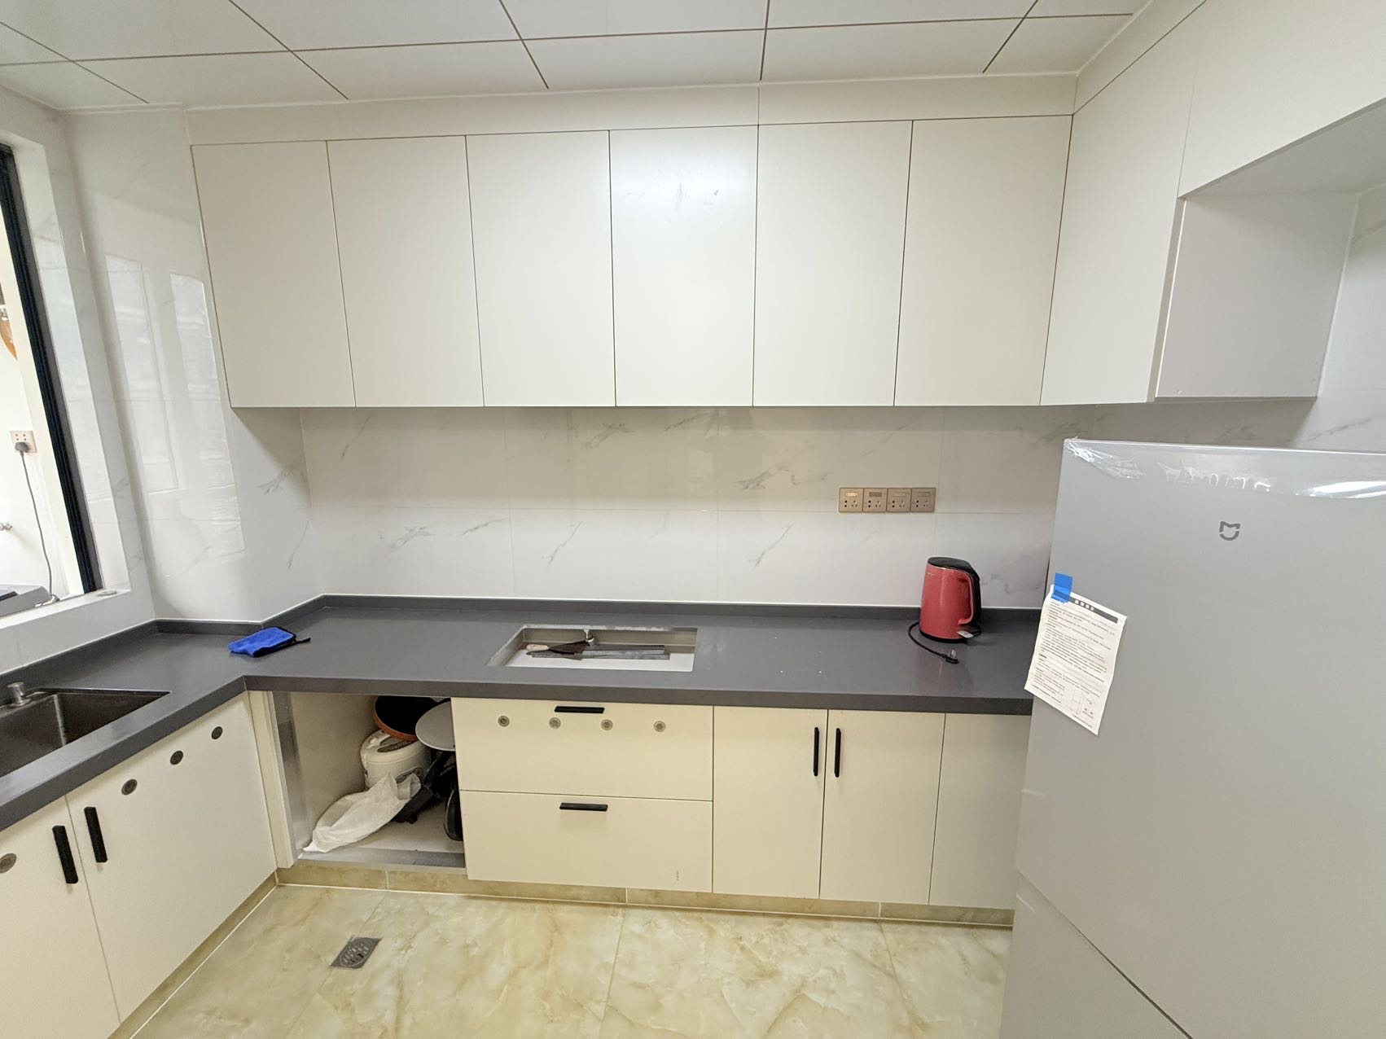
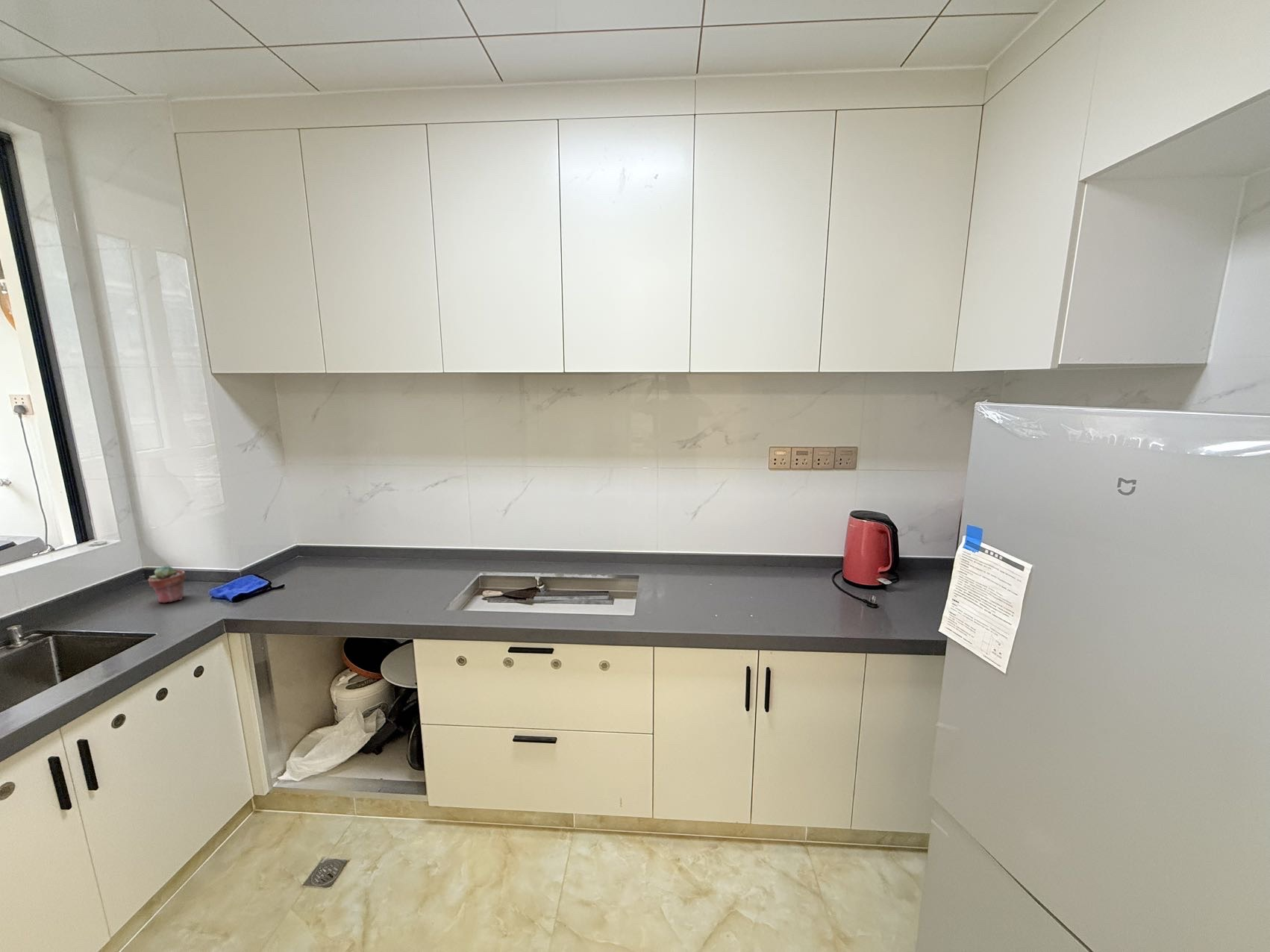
+ potted succulent [147,565,187,604]
